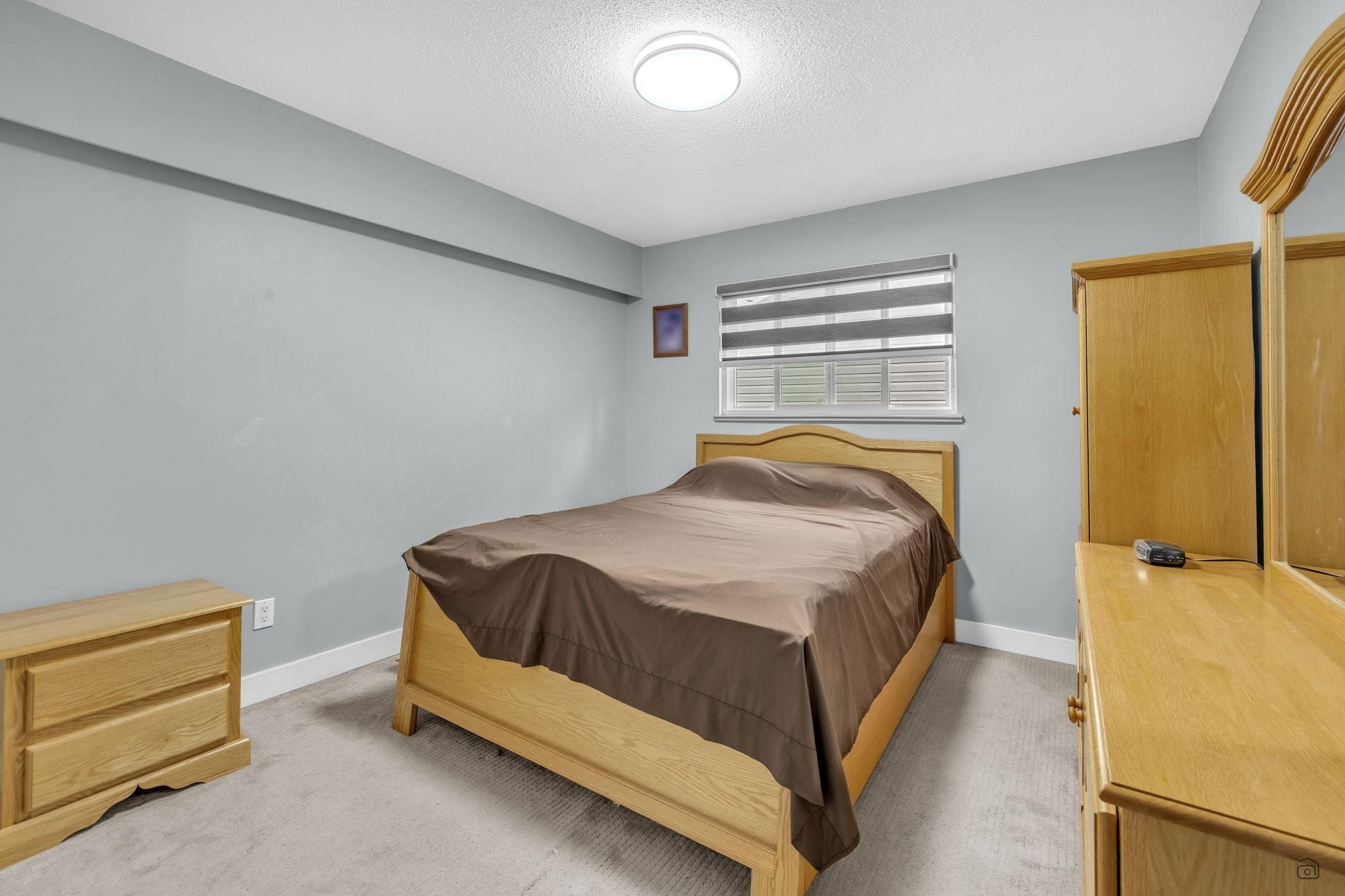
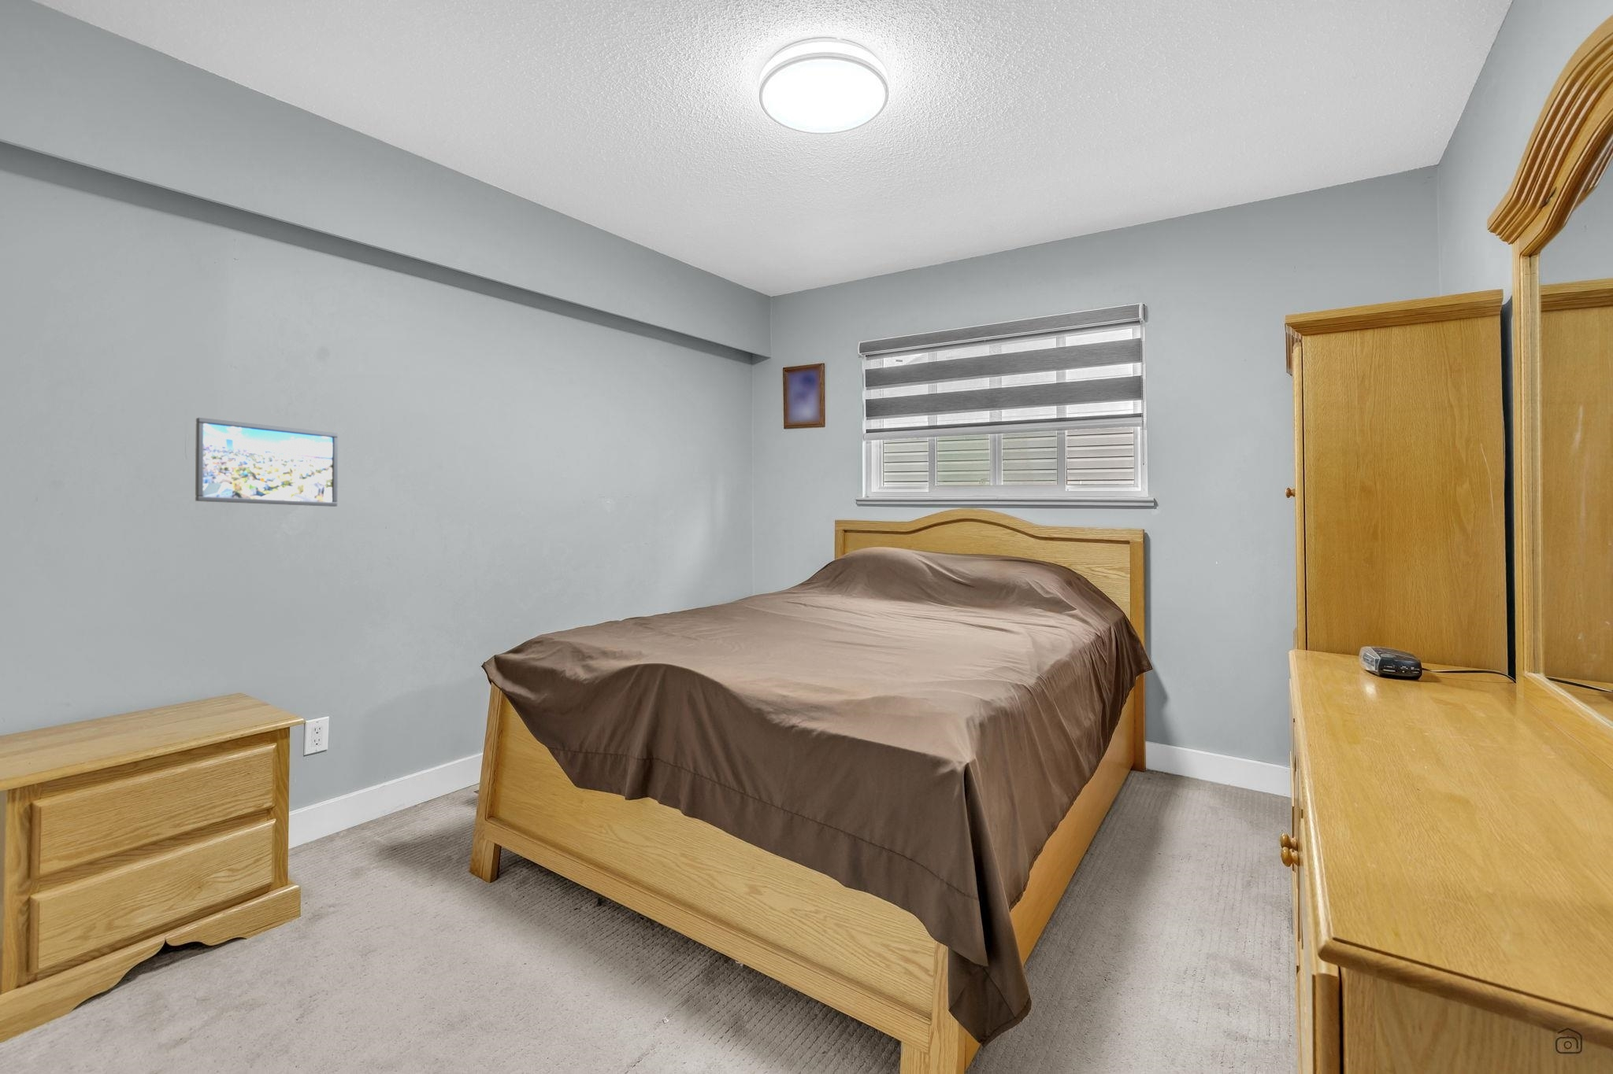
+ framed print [194,417,338,507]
